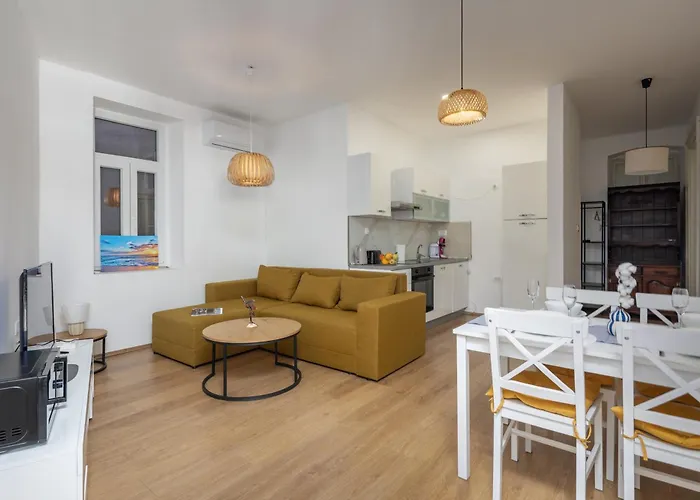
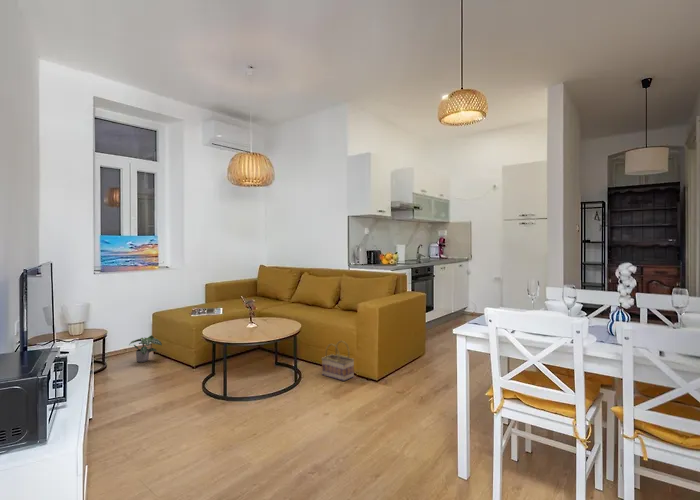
+ potted plant [128,334,163,363]
+ basket [321,339,355,382]
